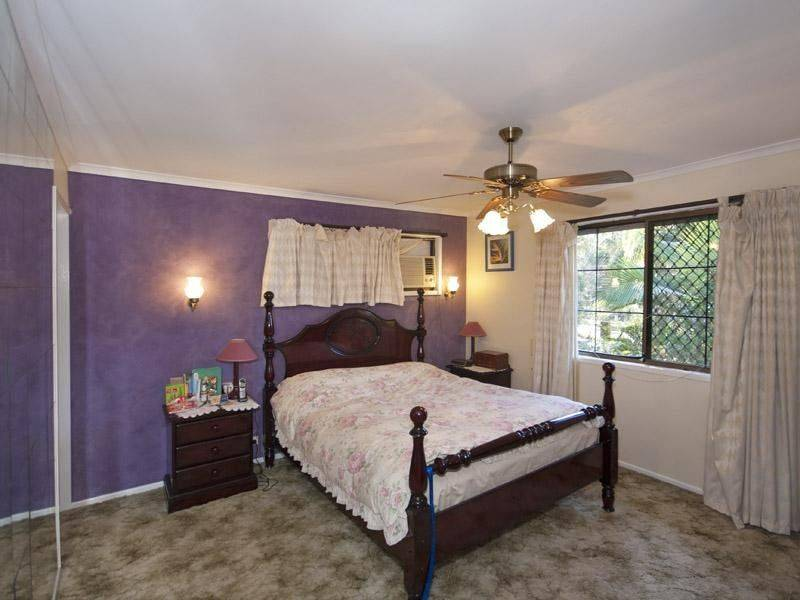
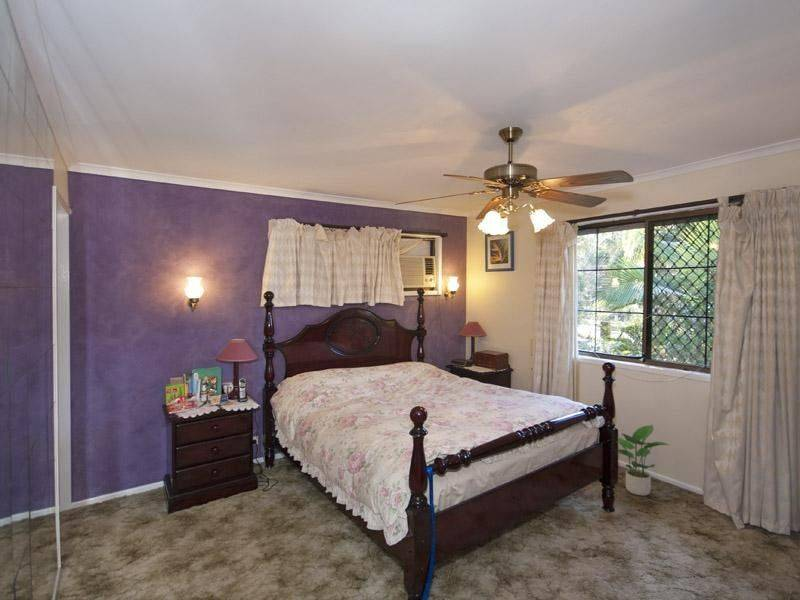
+ potted plant [617,424,670,497]
